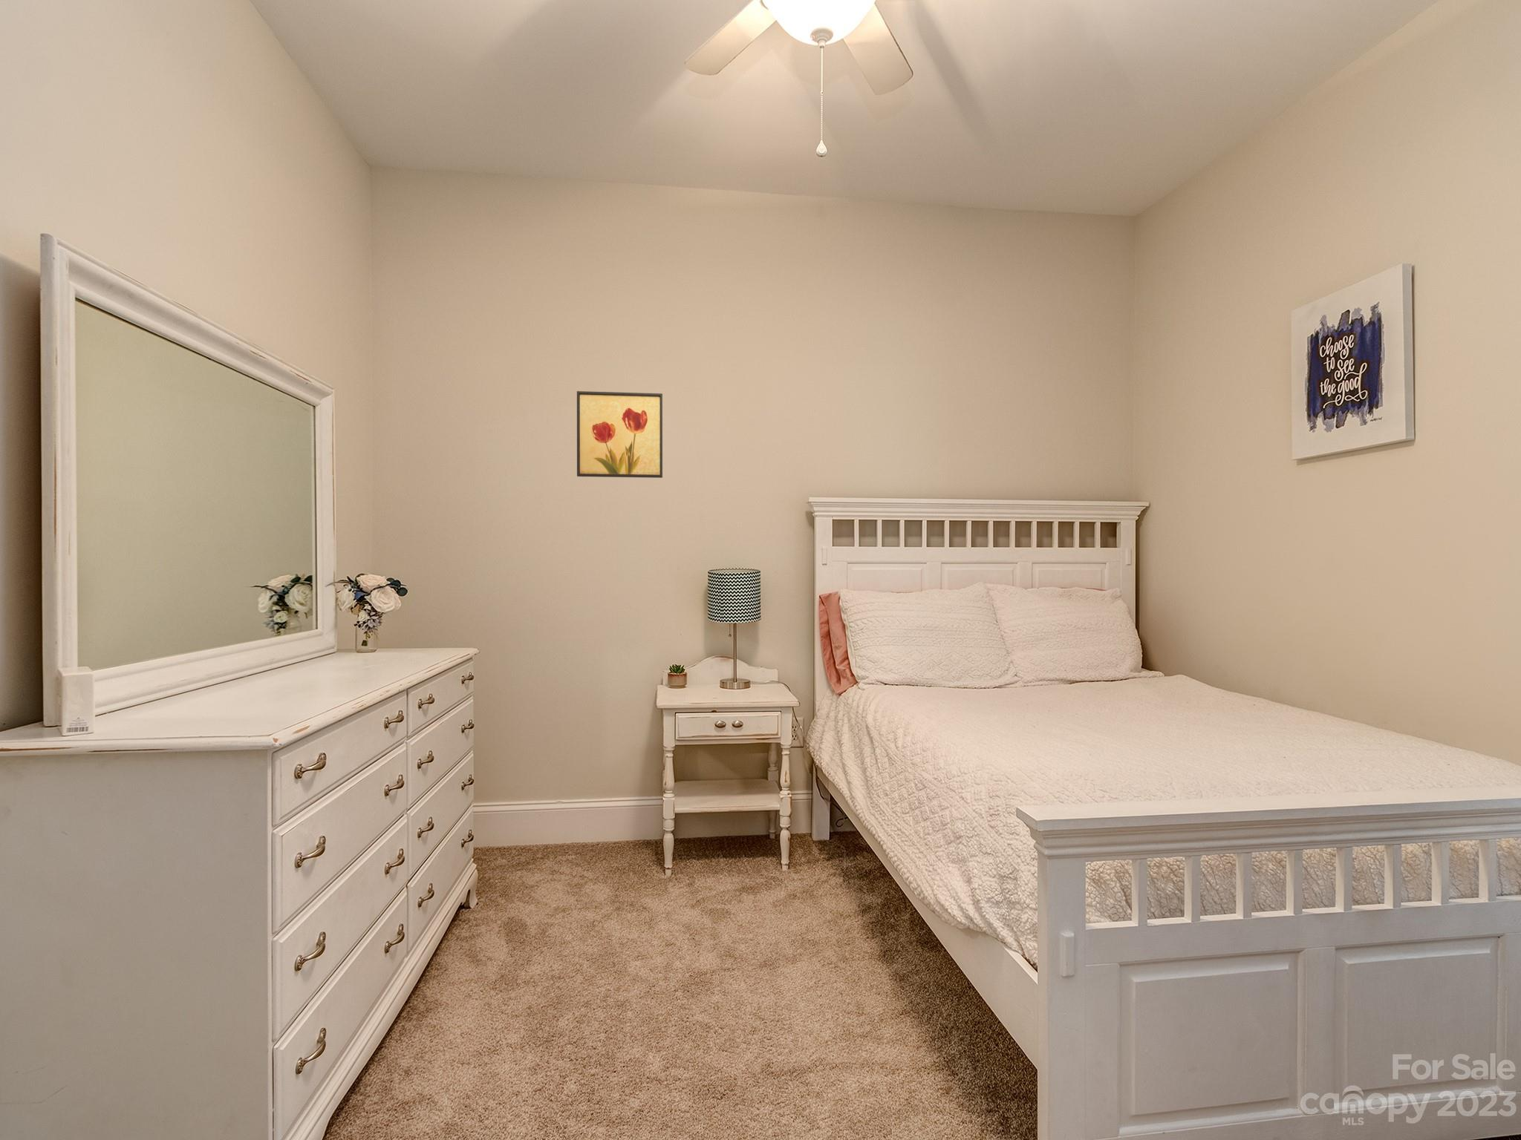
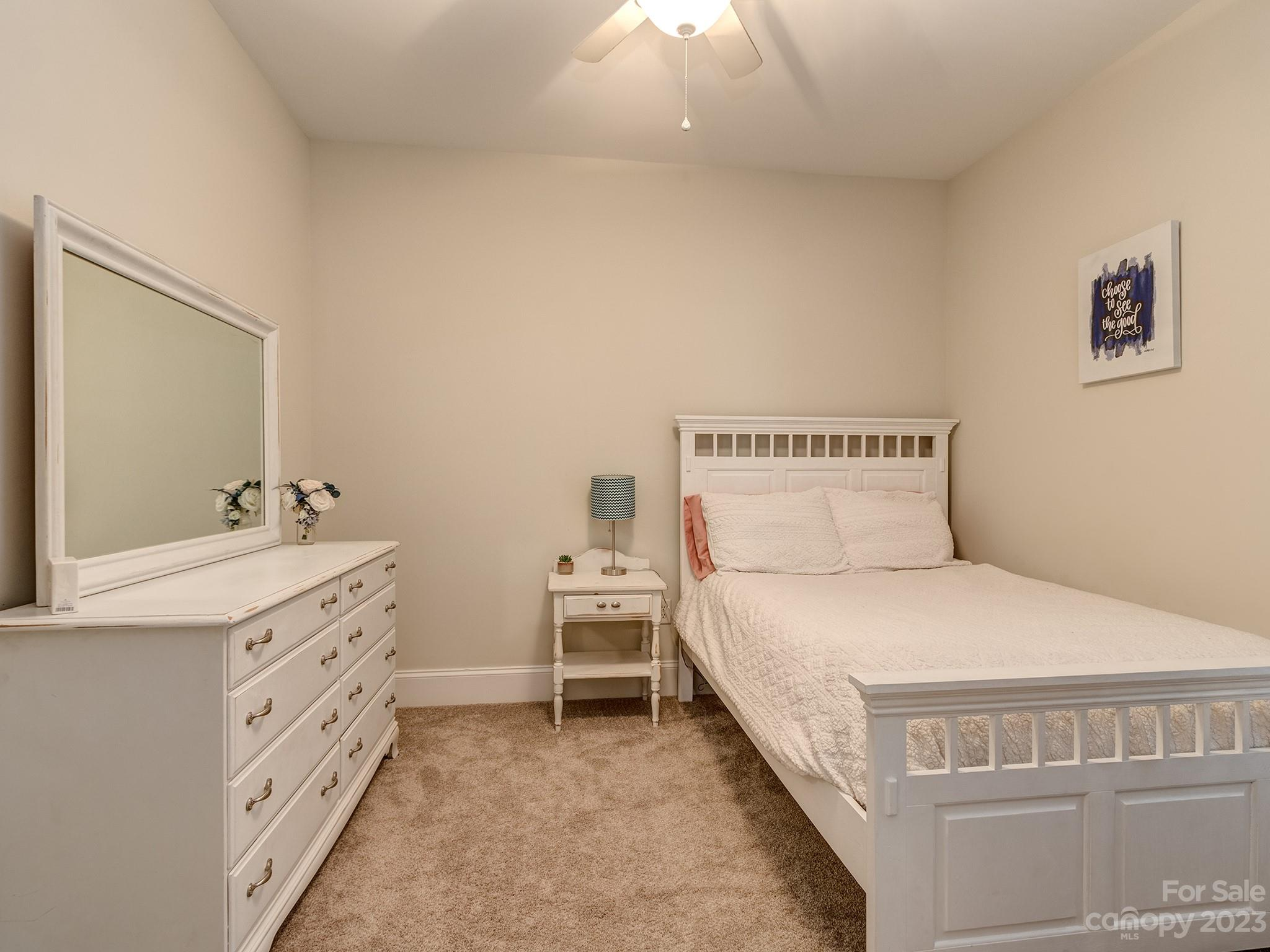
- wall art [576,390,663,479]
